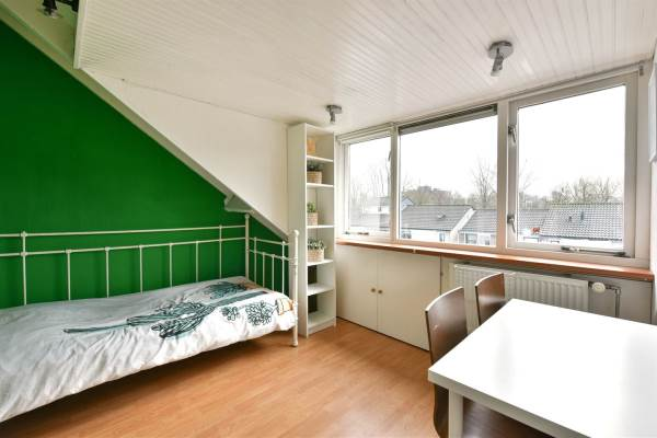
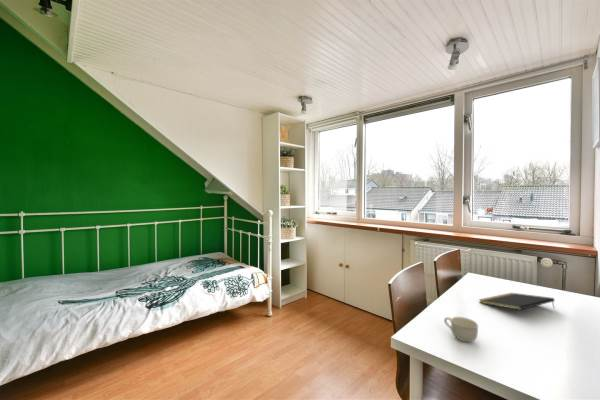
+ cup [443,316,479,343]
+ notepad [478,292,556,311]
